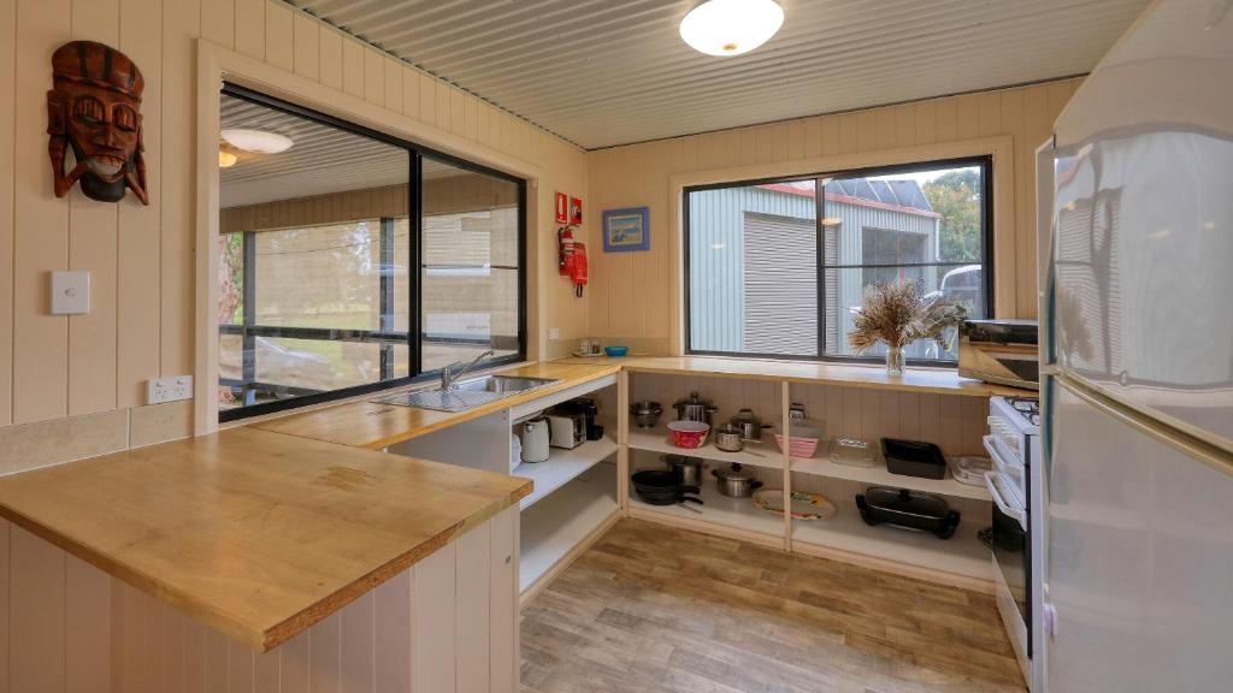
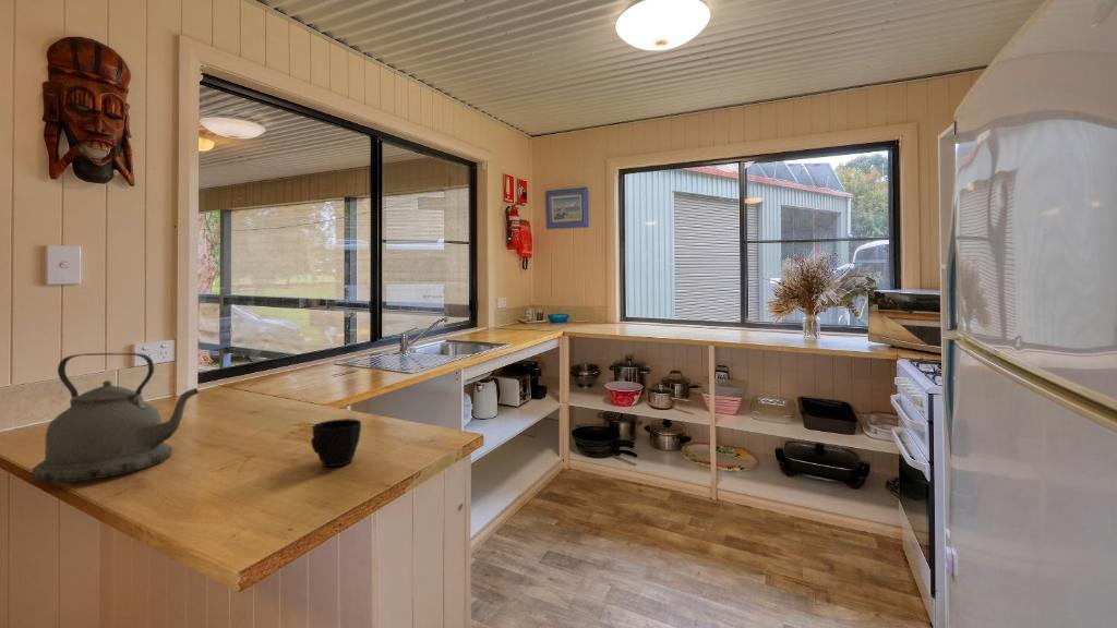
+ cup [310,418,362,468]
+ kettle [32,352,200,483]
